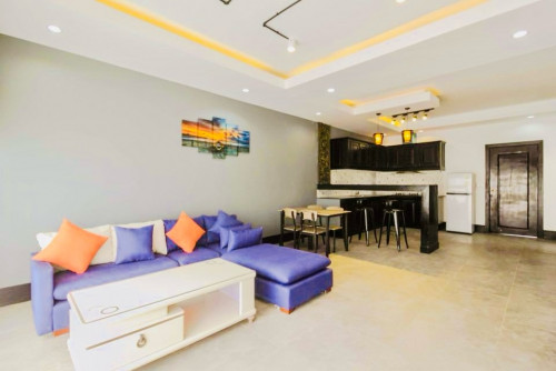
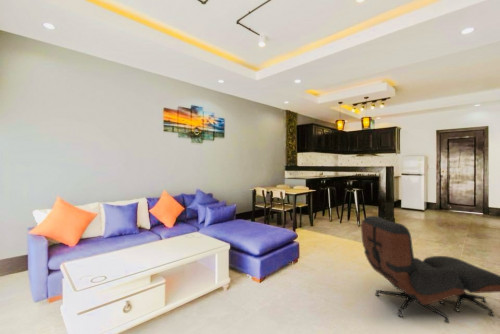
+ lounge chair [360,215,500,324]
